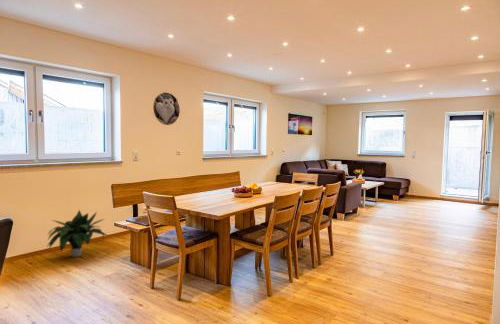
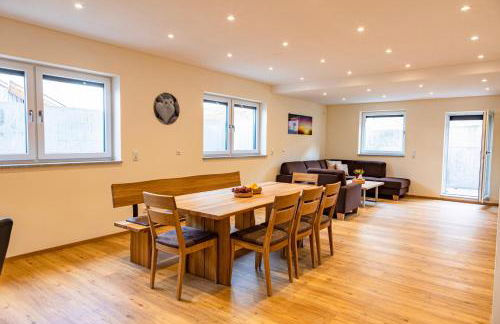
- potted plant [46,209,109,258]
